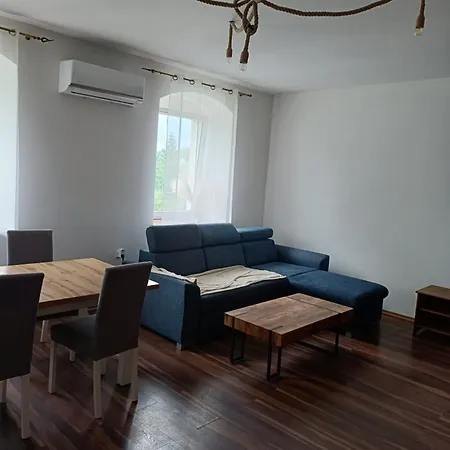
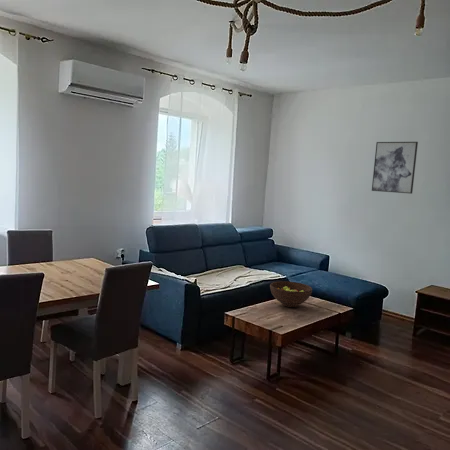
+ fruit bowl [269,280,313,308]
+ wall art [371,141,419,195]
